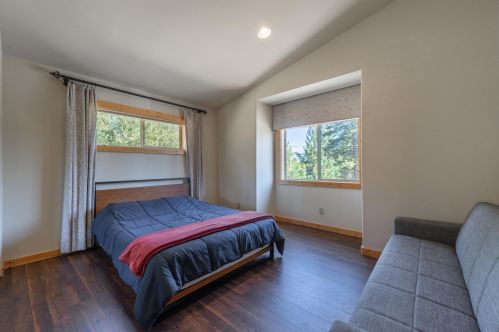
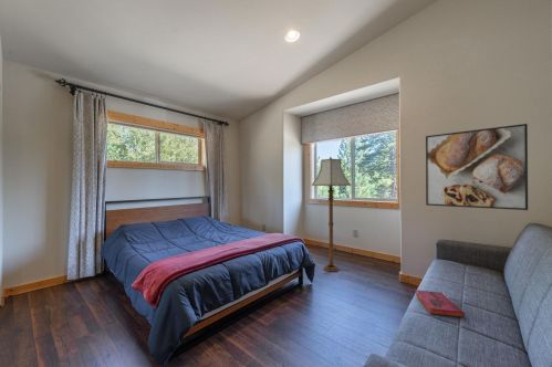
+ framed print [425,123,529,211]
+ floor lamp [311,156,352,273]
+ hardback book [414,289,466,318]
